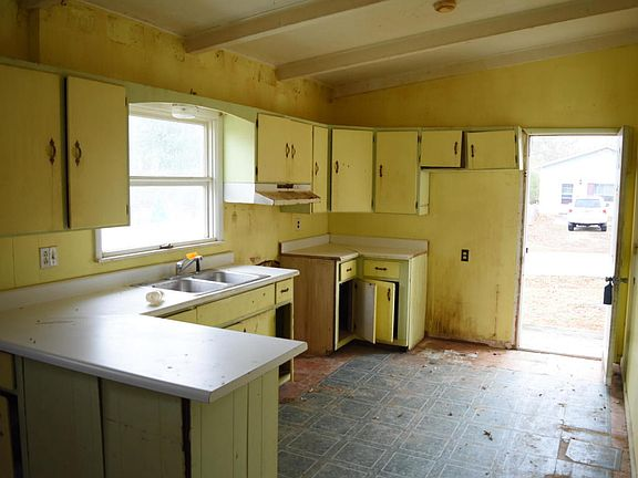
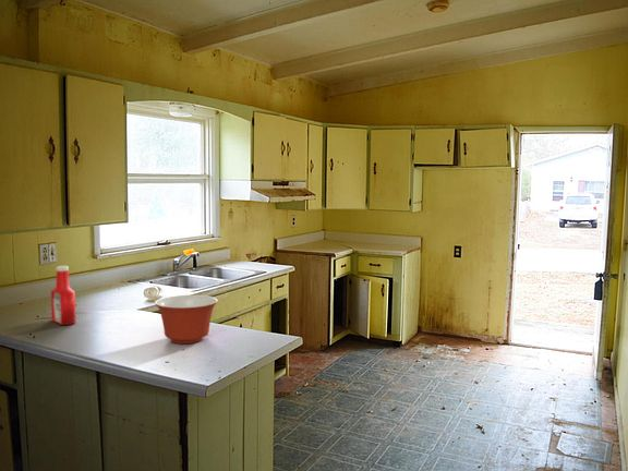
+ soap bottle [50,265,77,326]
+ mixing bowl [154,294,219,345]
